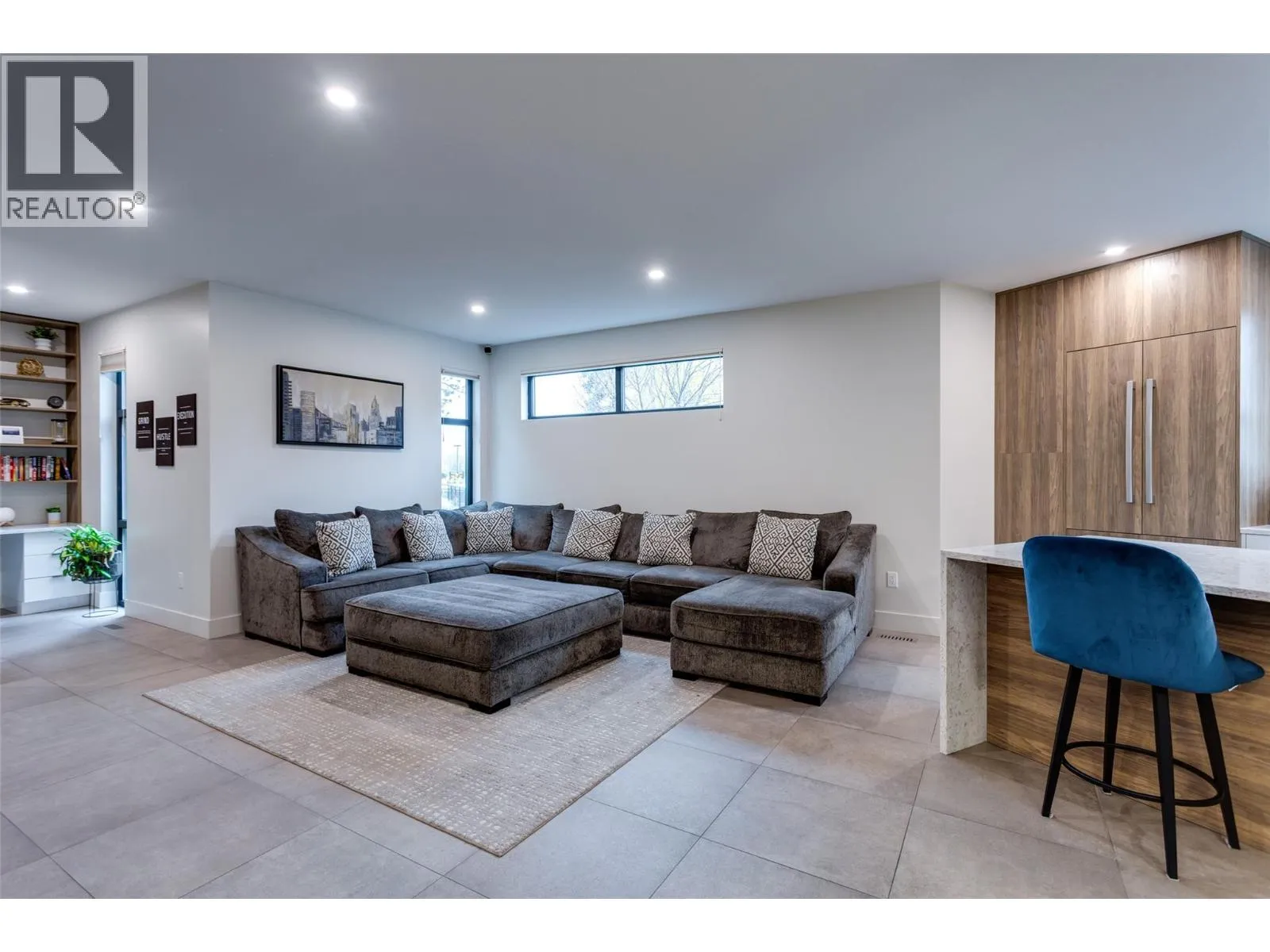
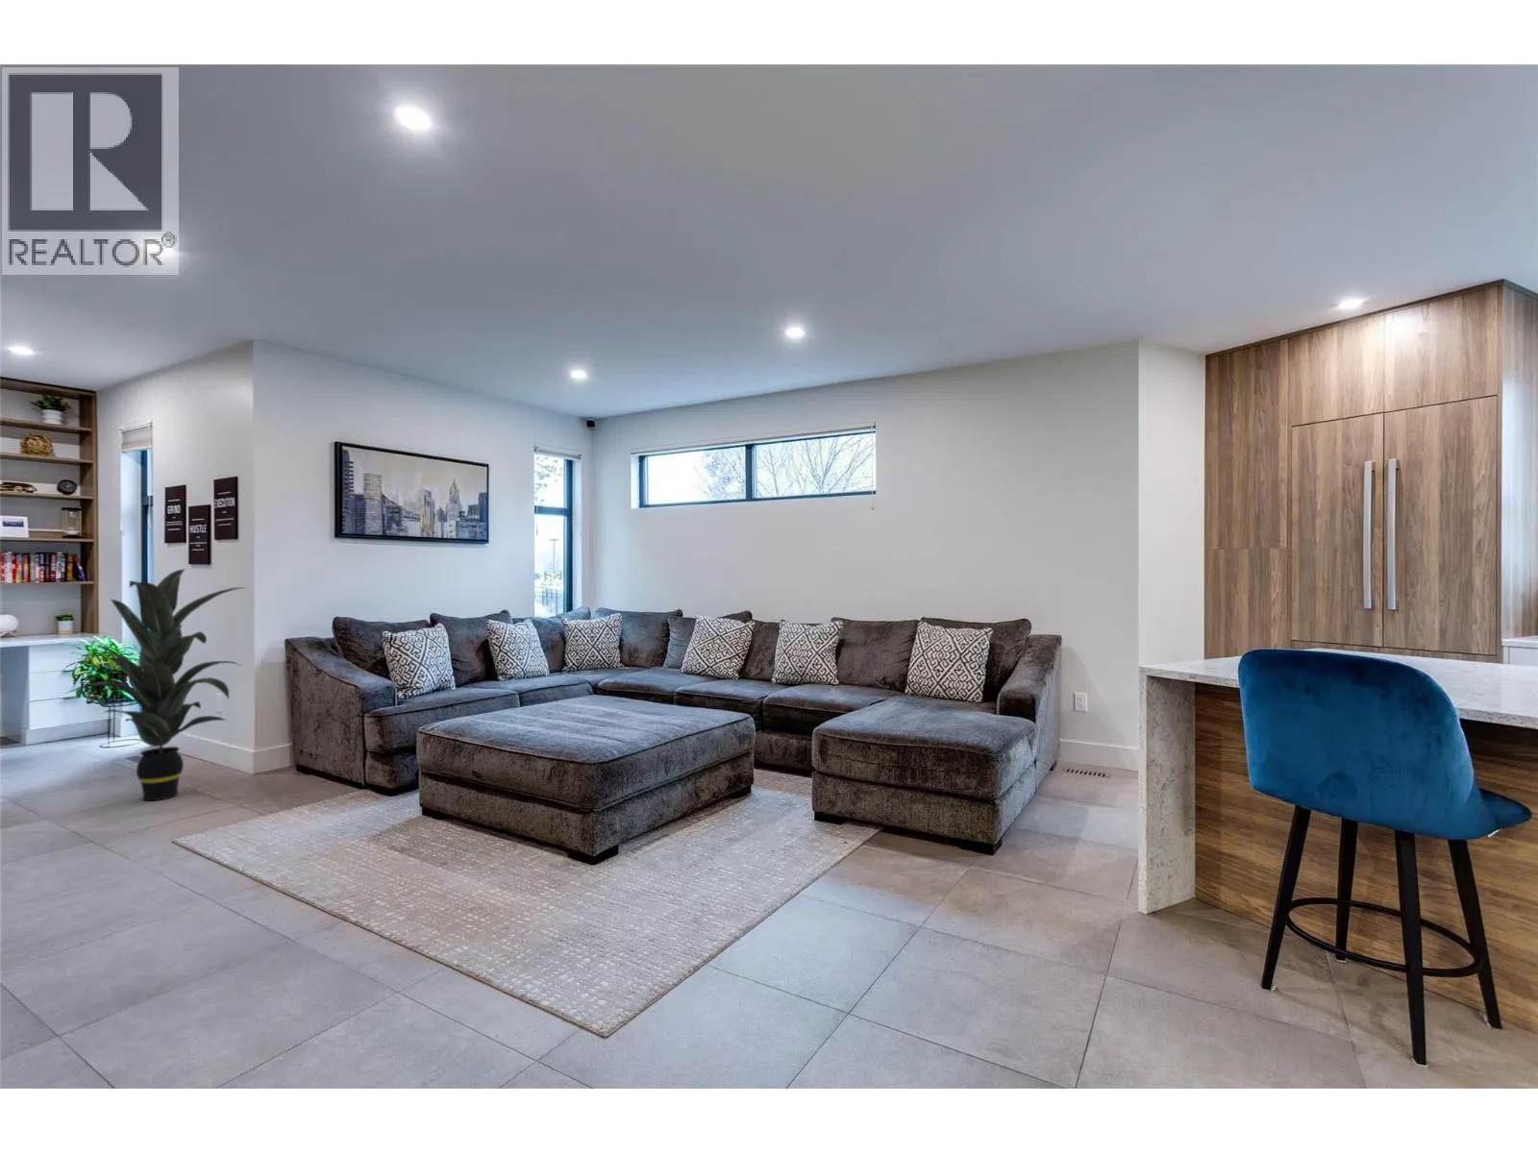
+ indoor plant [63,568,245,802]
